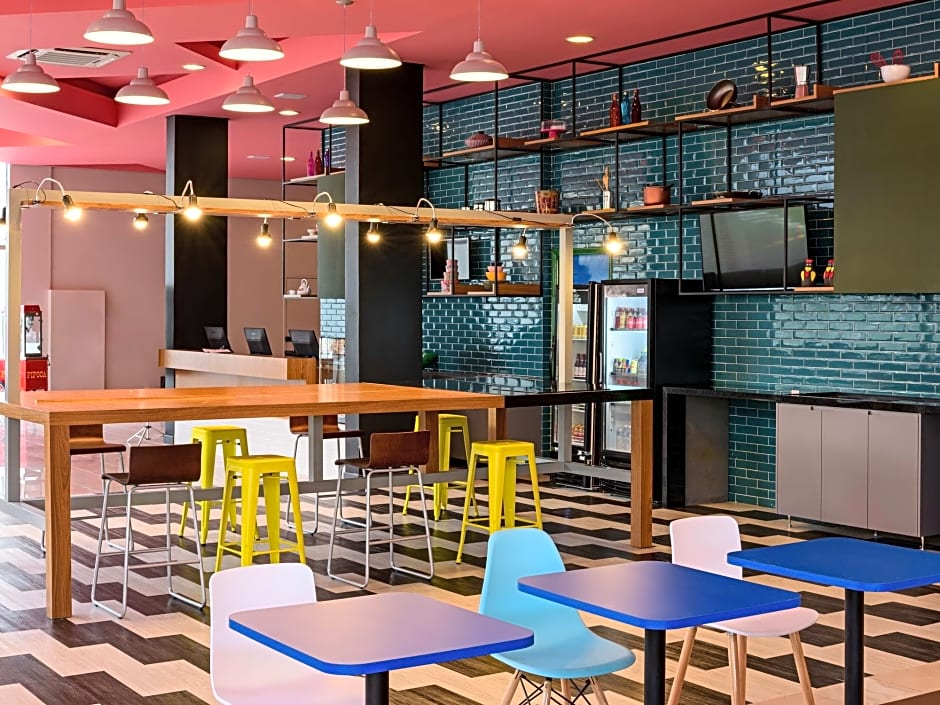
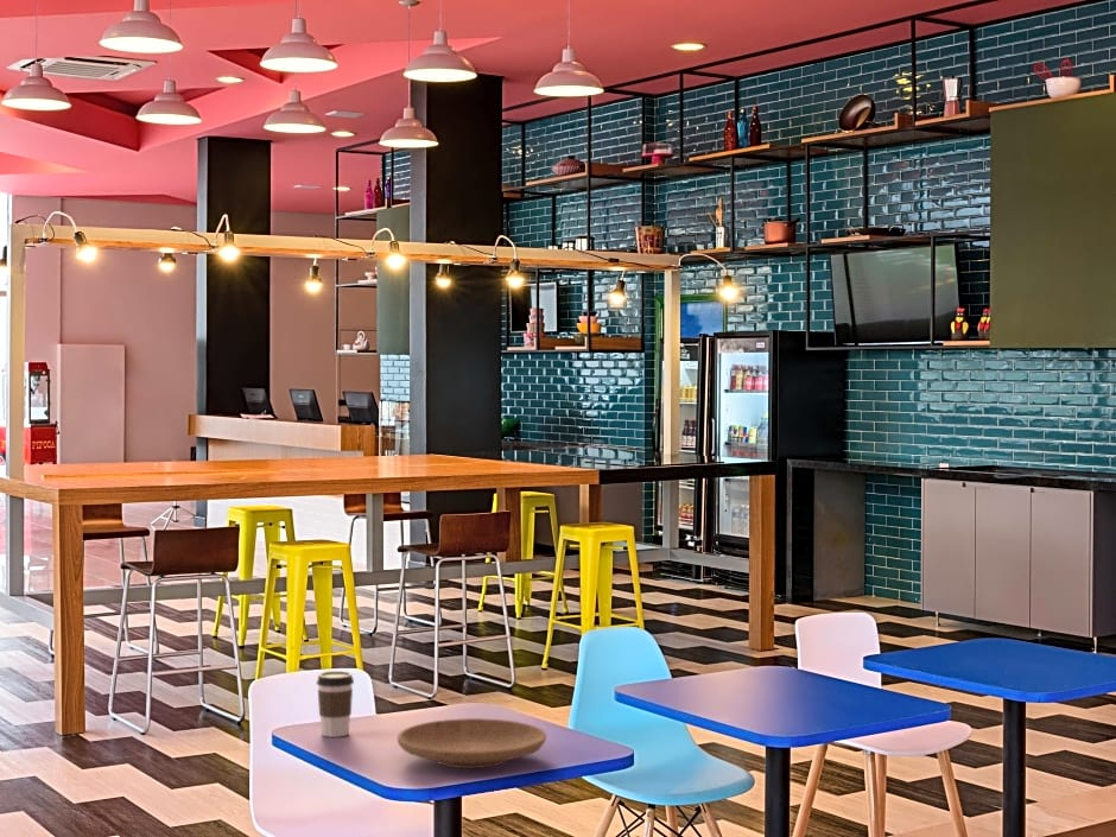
+ coffee cup [316,670,355,738]
+ plate [395,717,547,769]
